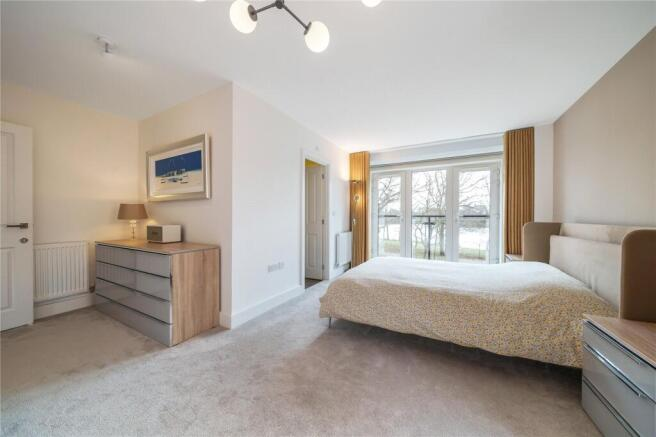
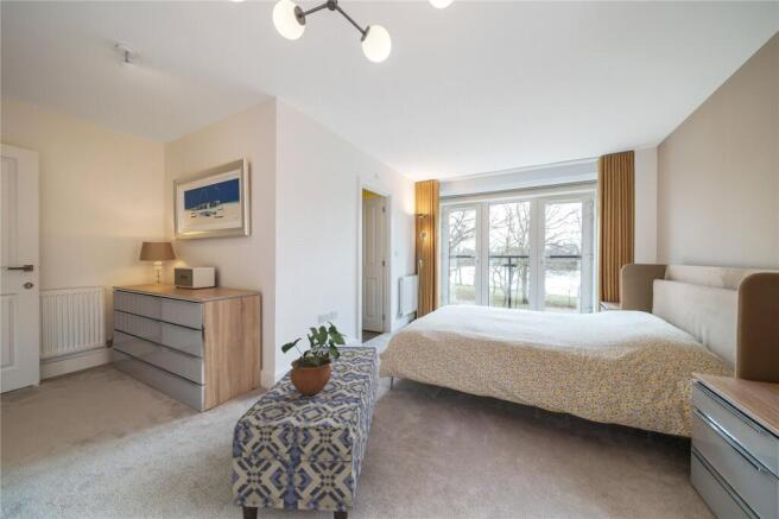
+ potted plant [280,321,348,395]
+ bench [232,346,379,519]
